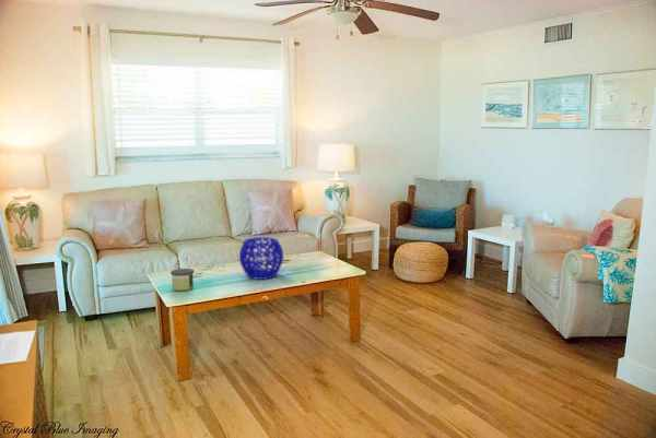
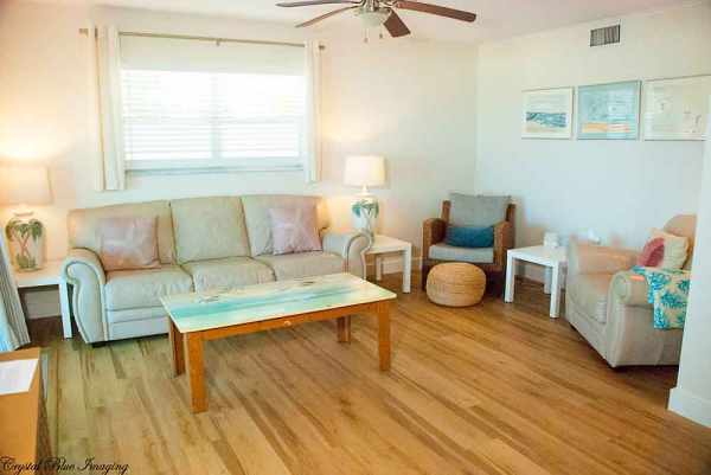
- decorative bowl [238,236,284,281]
- candle [169,268,195,292]
